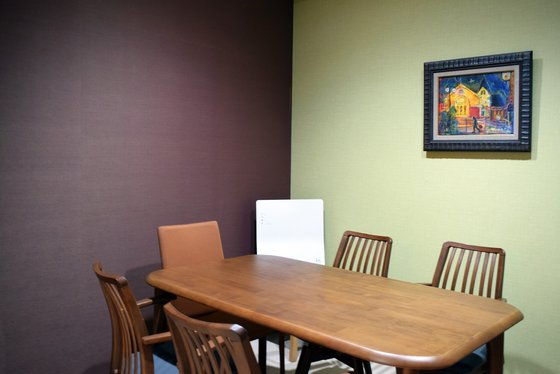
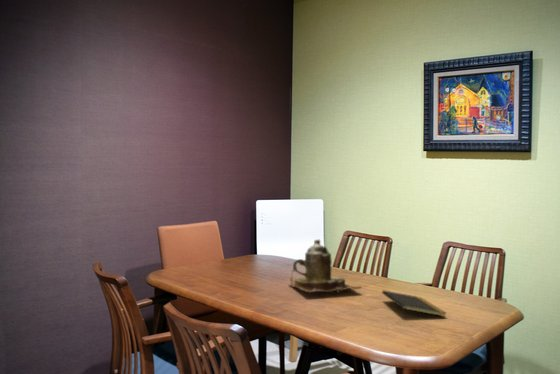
+ notepad [381,289,448,319]
+ teapot [289,239,363,294]
